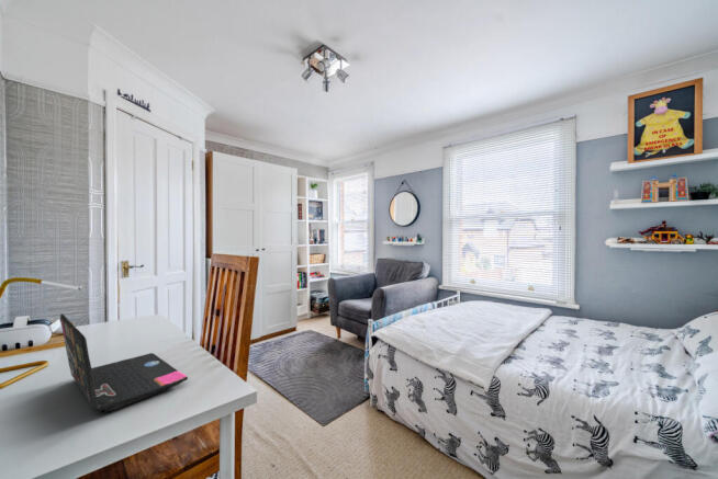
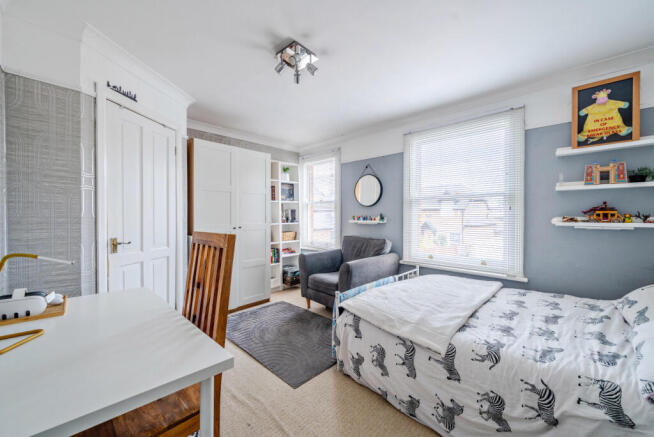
- laptop [59,313,189,413]
